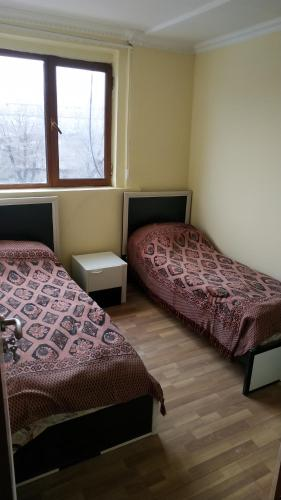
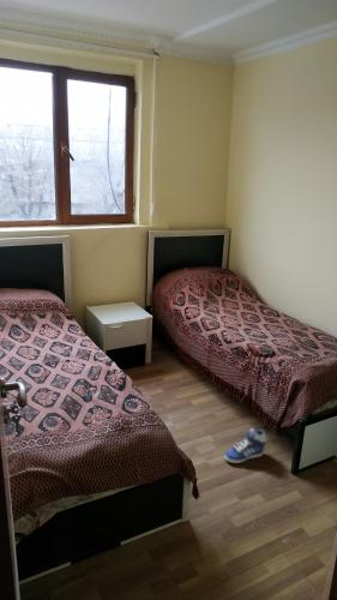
+ sneaker [223,427,267,464]
